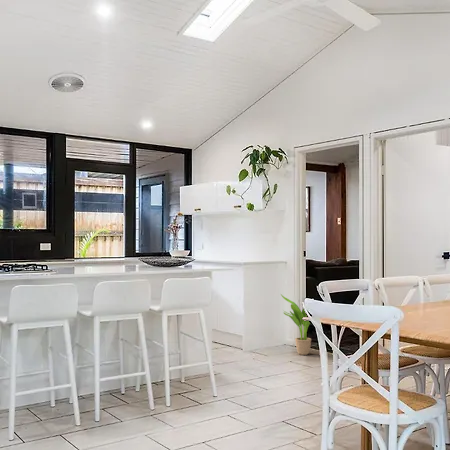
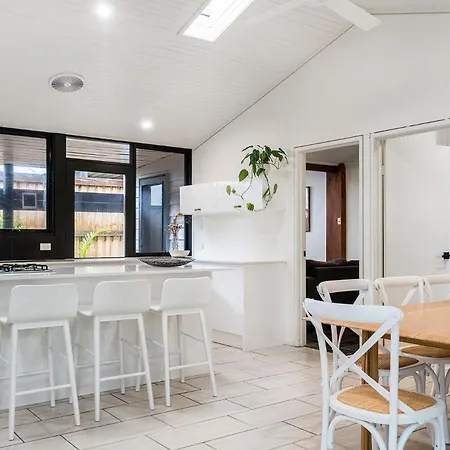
- potted plant [280,293,312,356]
